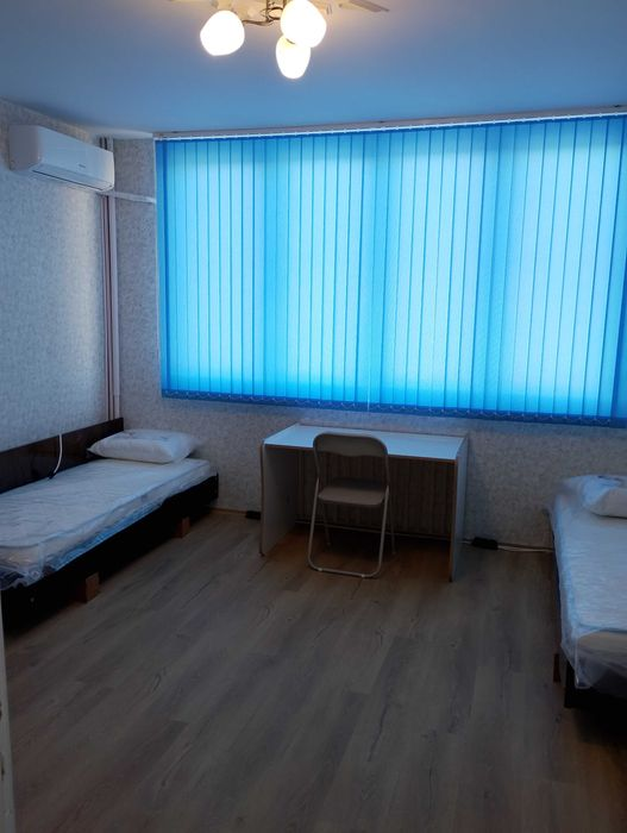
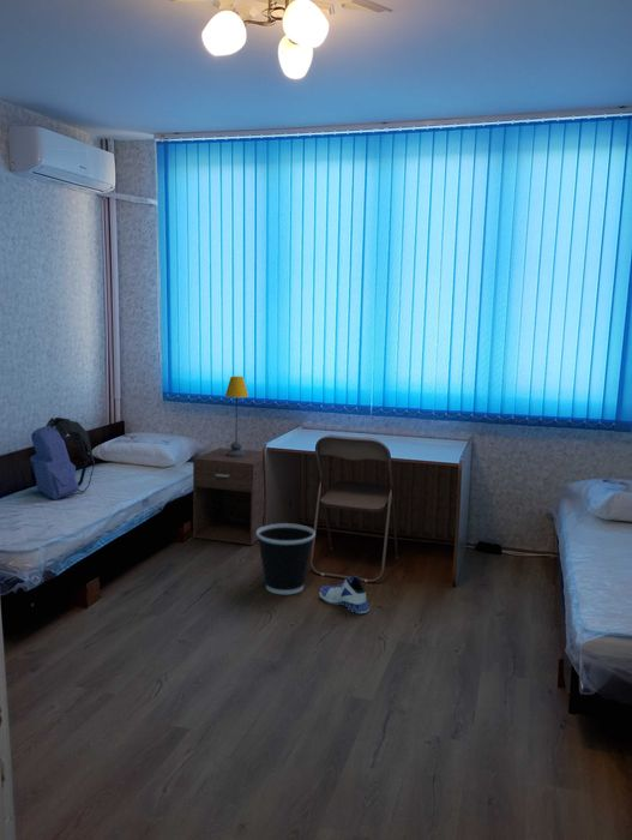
+ table lamp [224,376,249,457]
+ nightstand [192,446,264,546]
+ sneaker [318,574,371,614]
+ backpack [29,416,96,500]
+ wastebasket [257,522,317,595]
